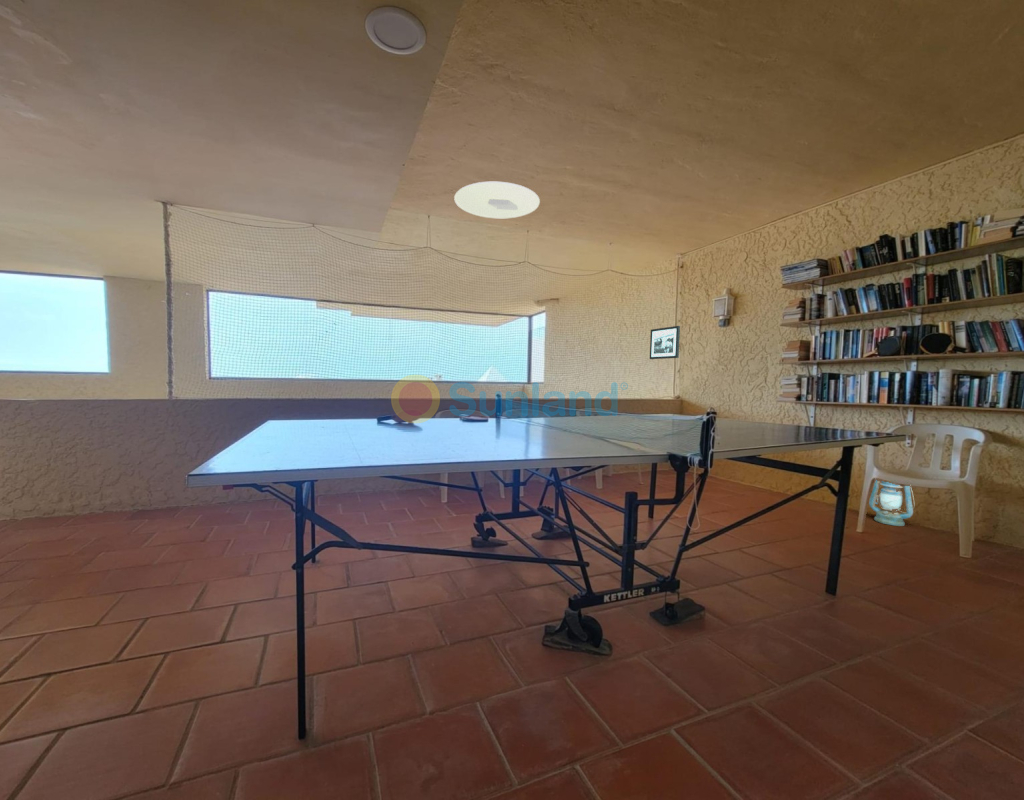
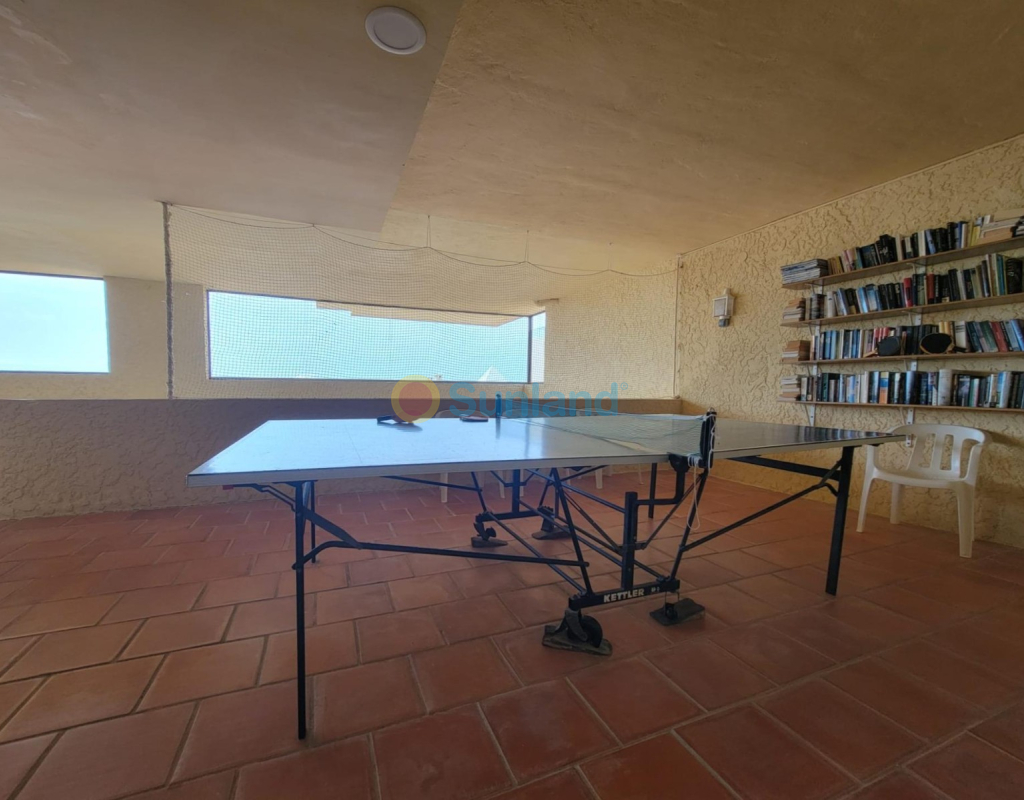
- picture frame [649,325,681,360]
- lantern [868,479,916,527]
- ceiling light [453,181,541,219]
